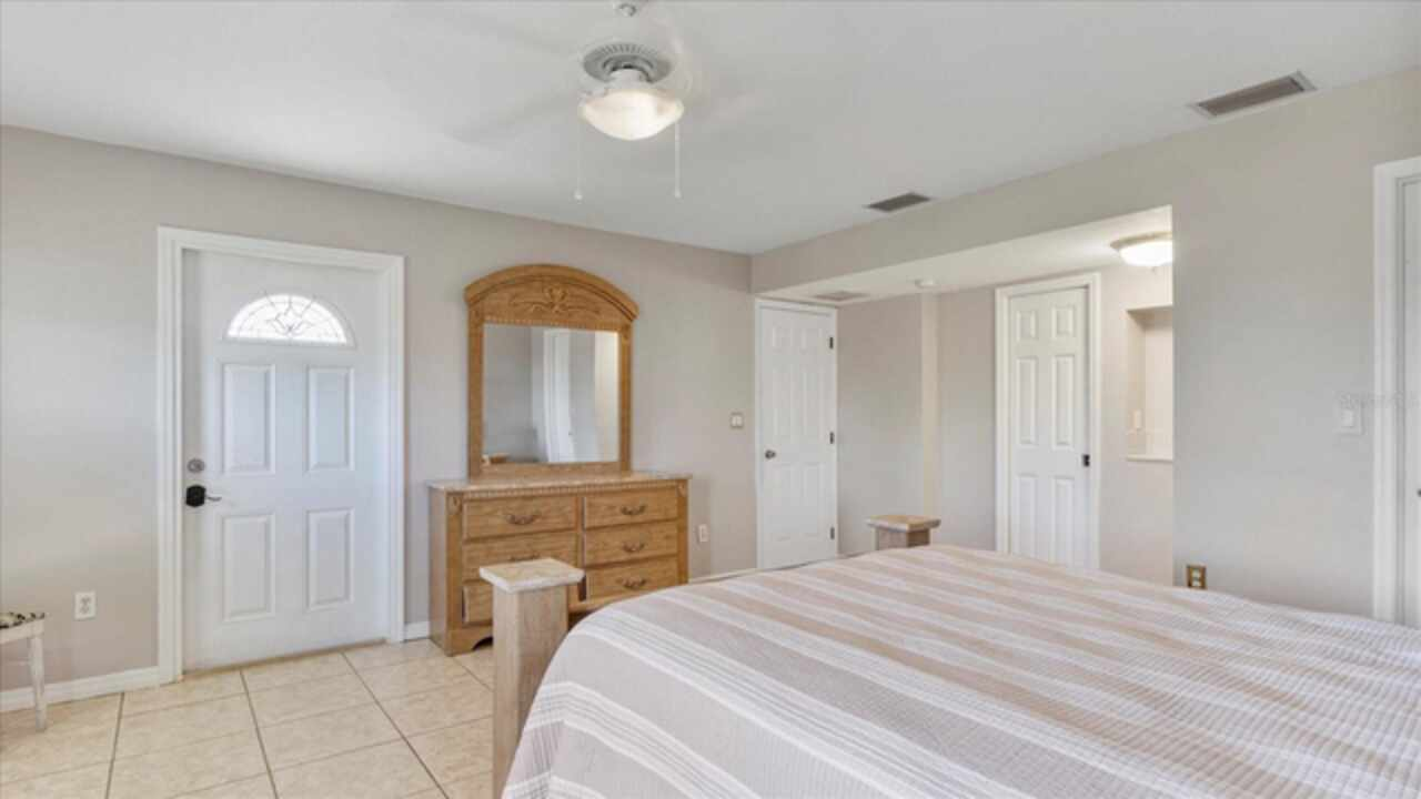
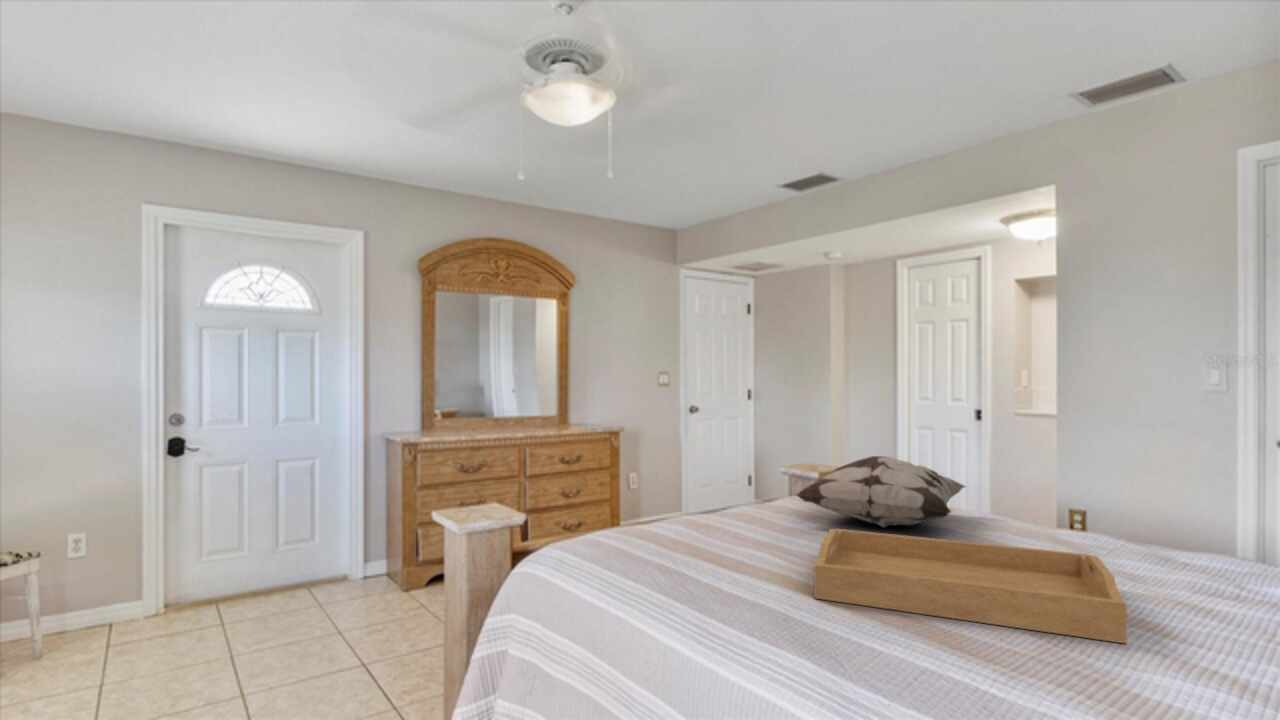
+ serving tray [813,528,1128,645]
+ decorative pillow [795,455,968,529]
